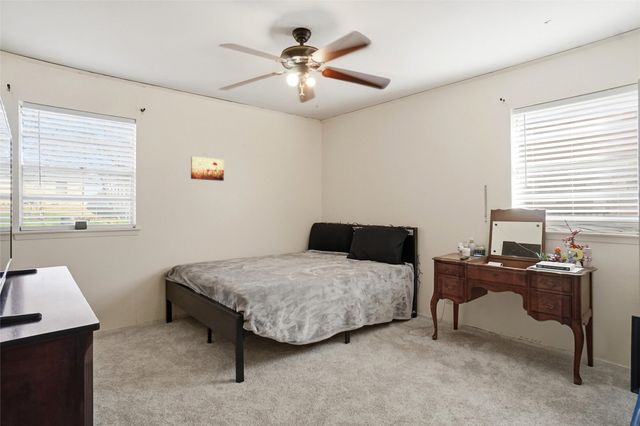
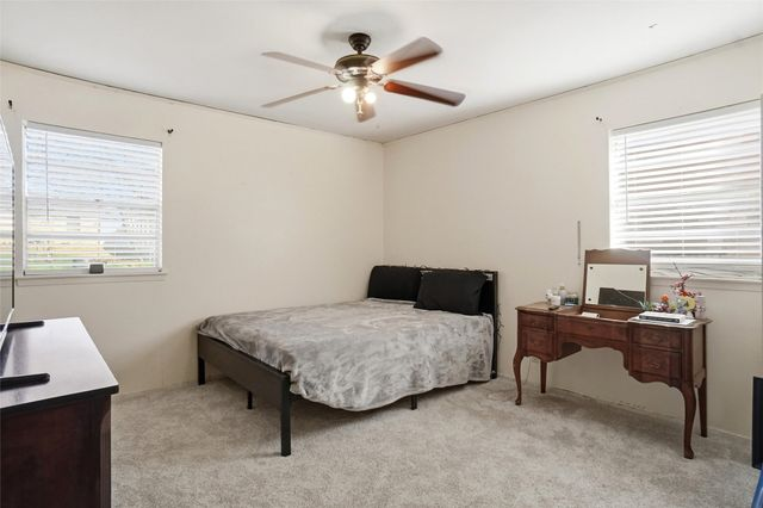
- wall art [190,155,225,182]
